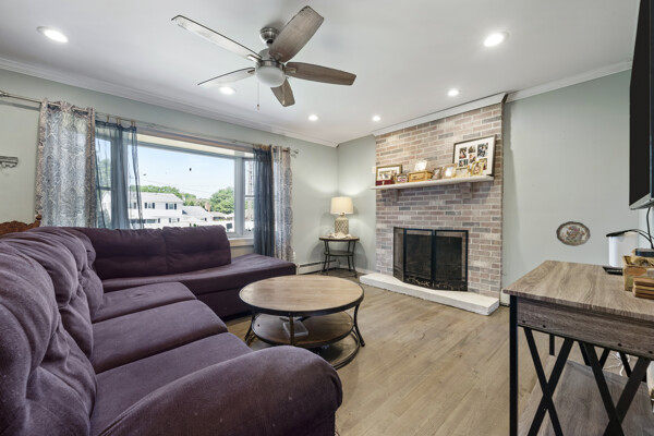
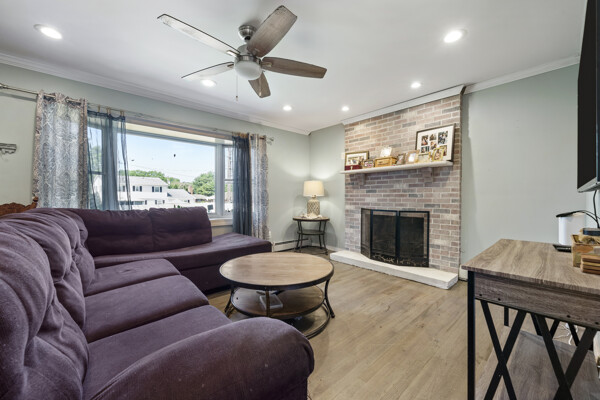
- decorative plate [555,220,592,247]
